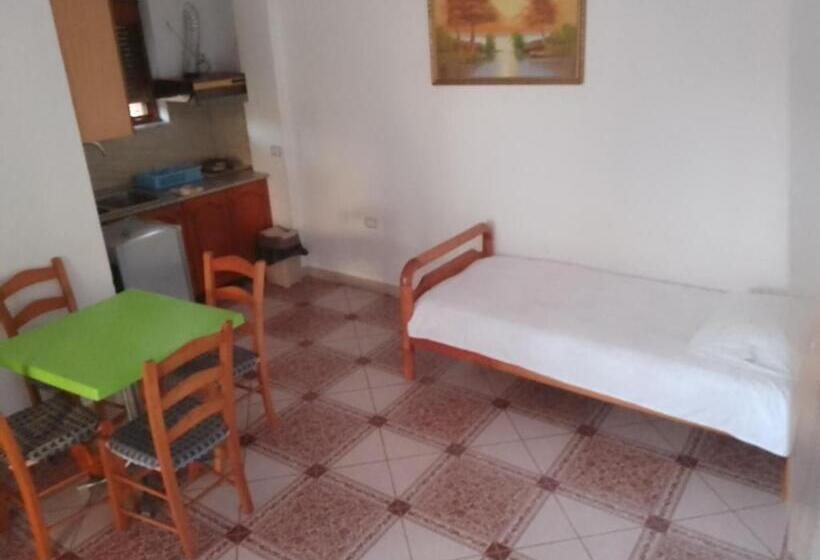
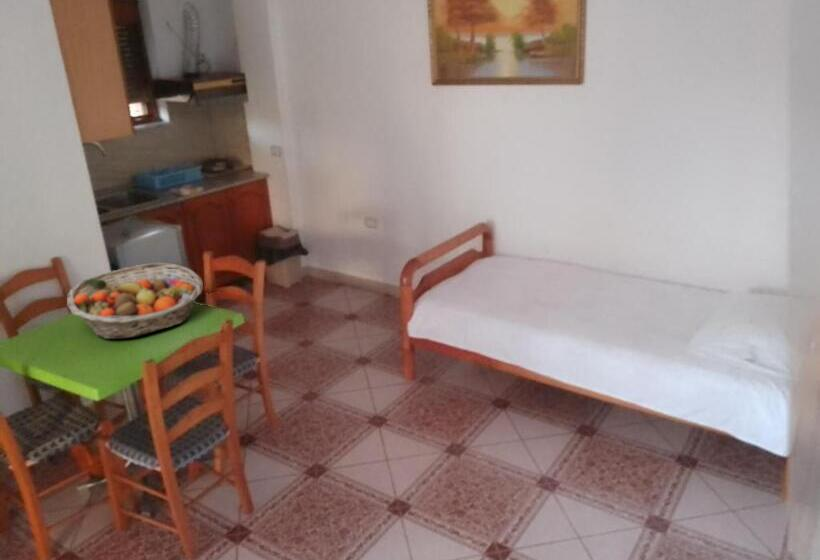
+ fruit basket [66,262,204,340]
